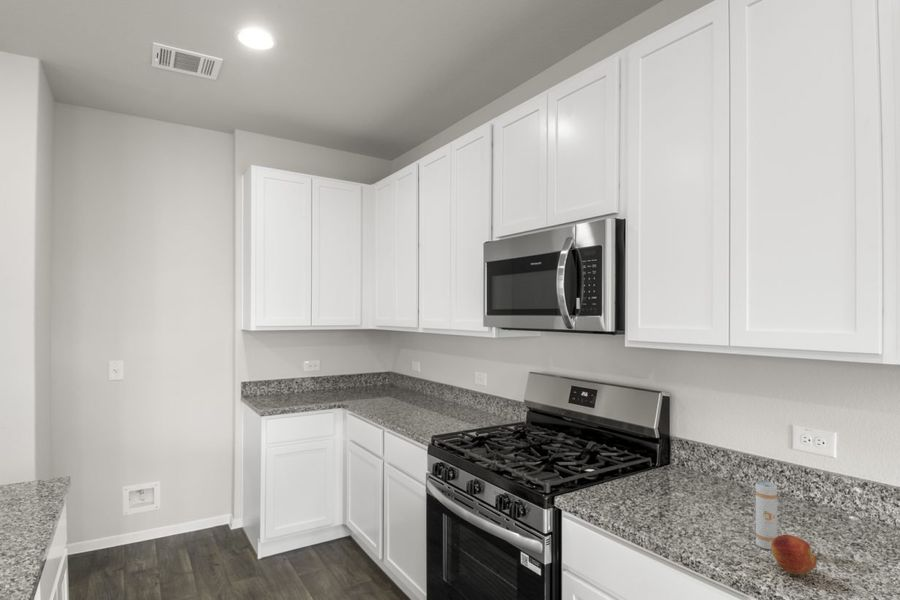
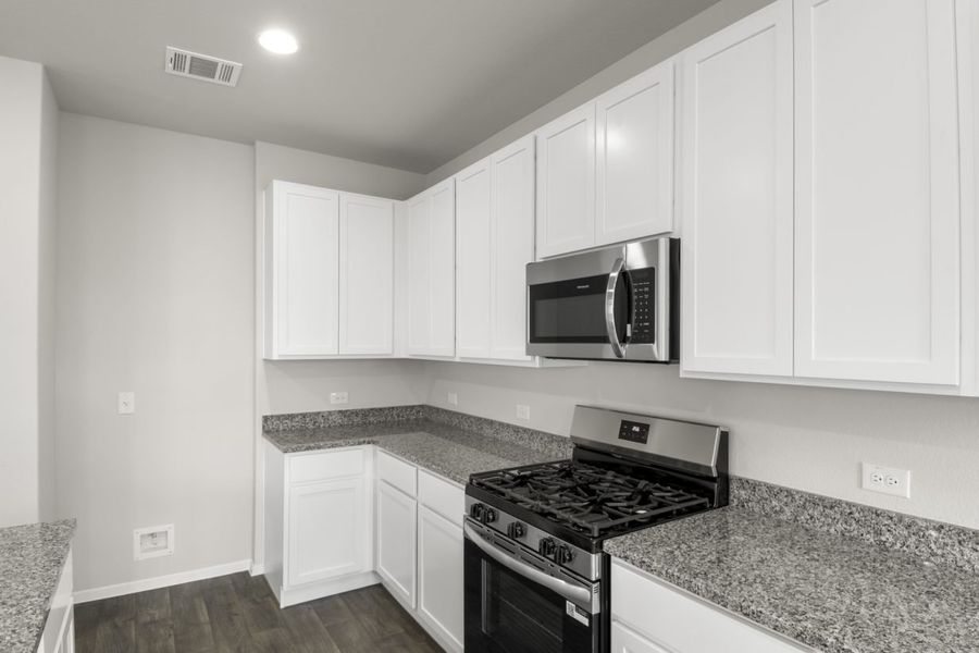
- fruit [771,534,818,576]
- beverage can [755,480,778,550]
